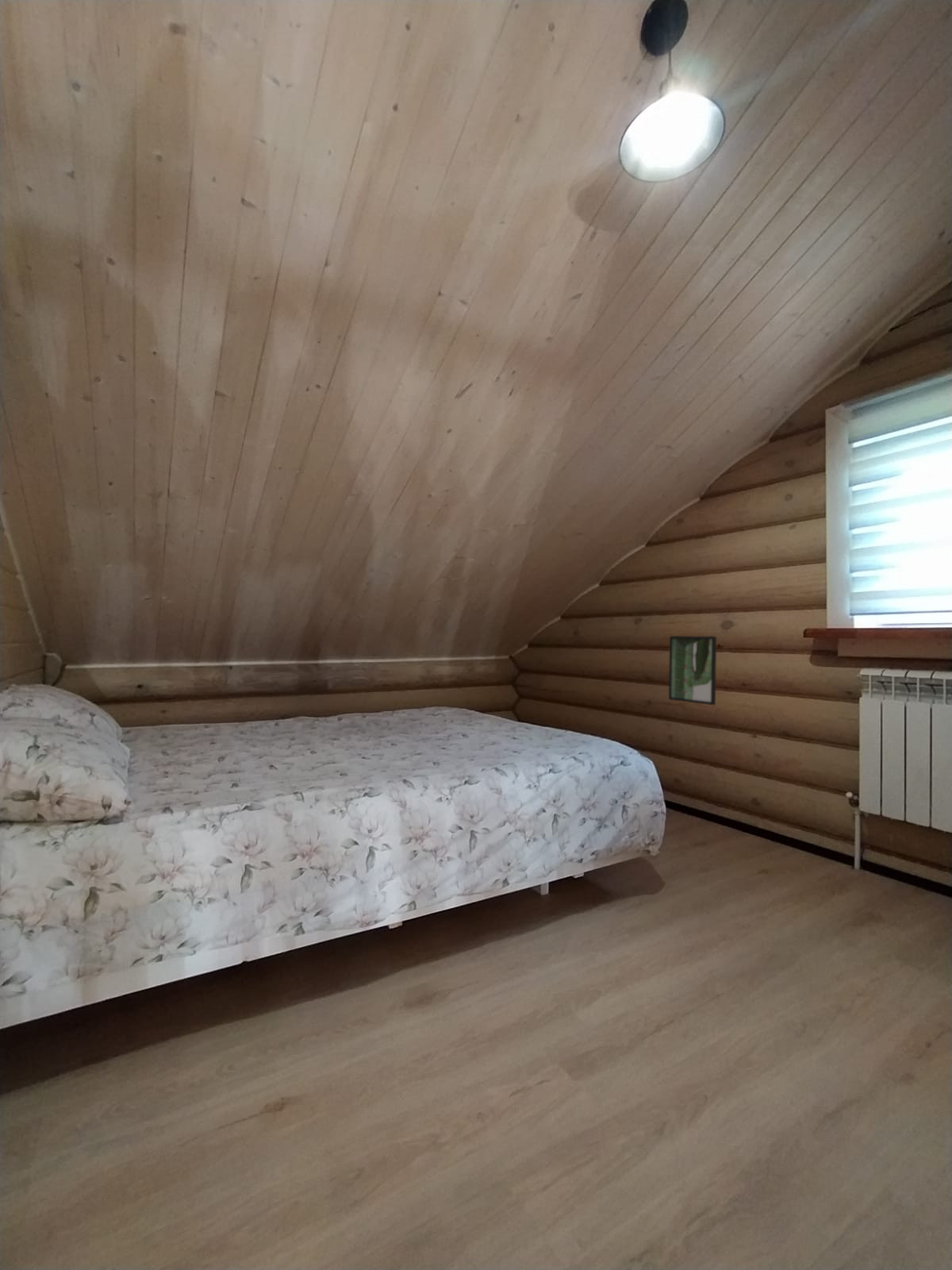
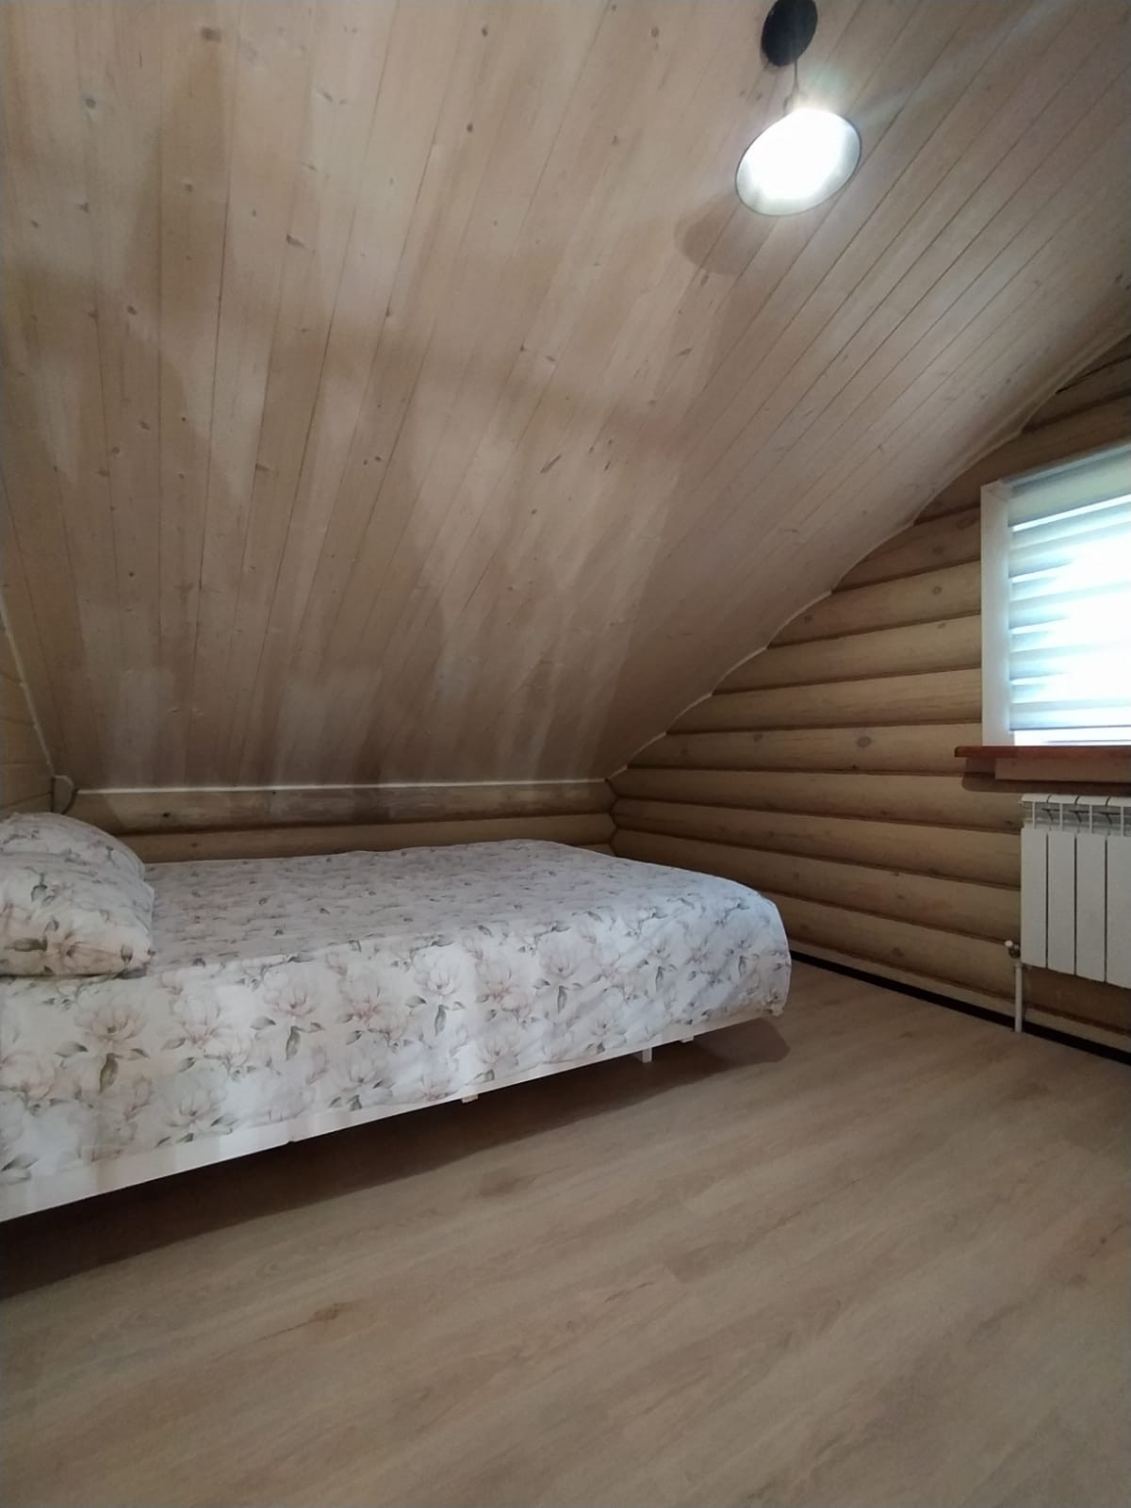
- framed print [668,635,717,706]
